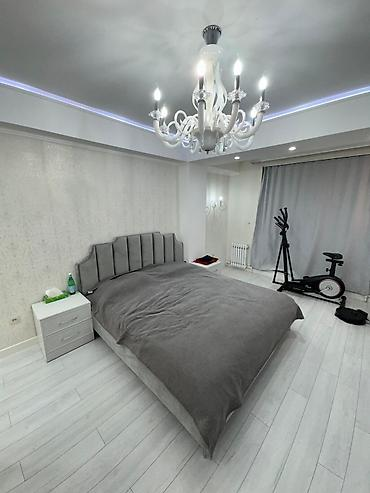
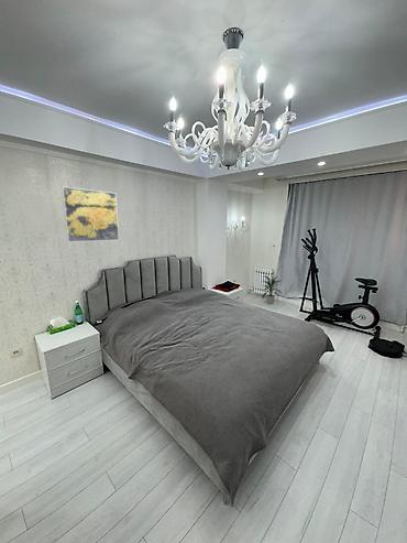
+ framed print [61,185,120,243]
+ indoor plant [261,274,284,305]
